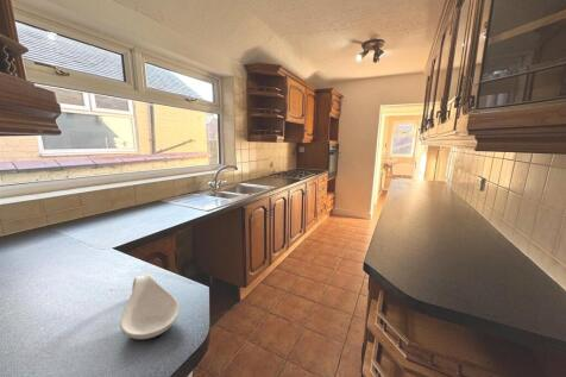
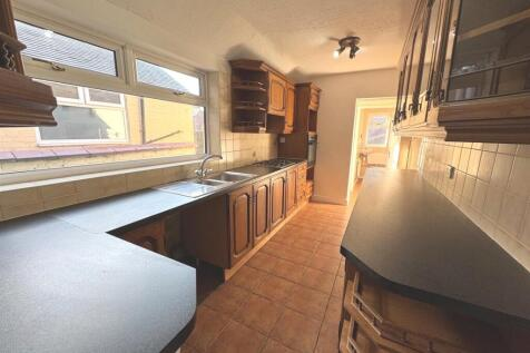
- spoon rest [119,272,181,340]
